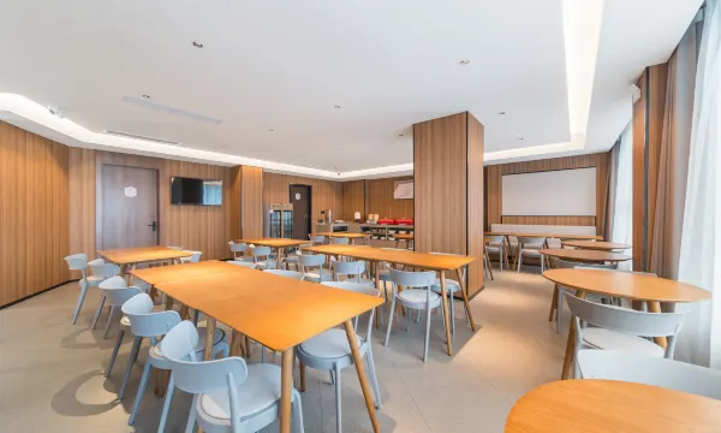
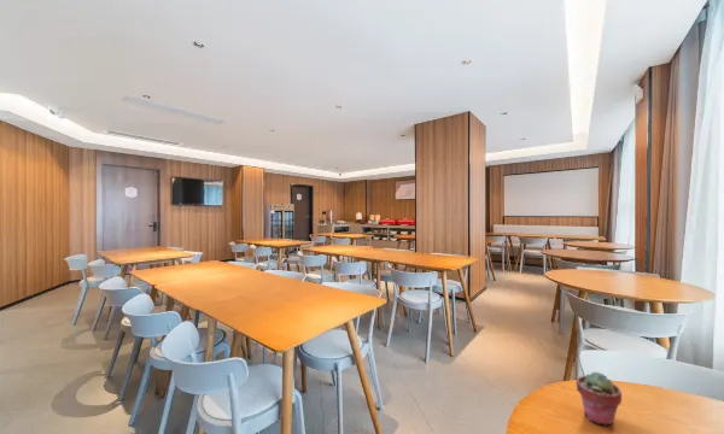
+ potted succulent [576,370,623,427]
